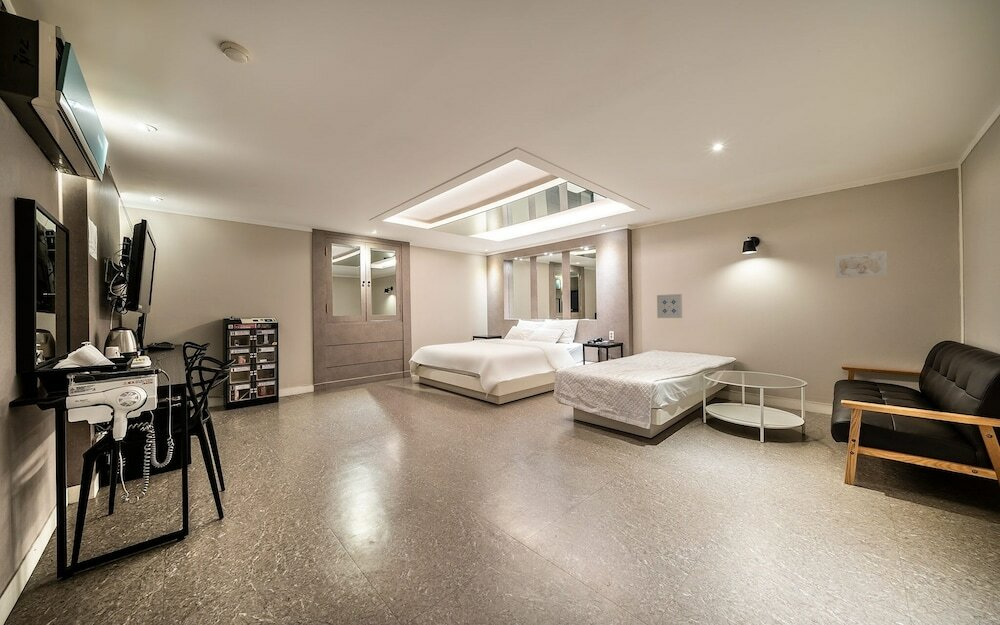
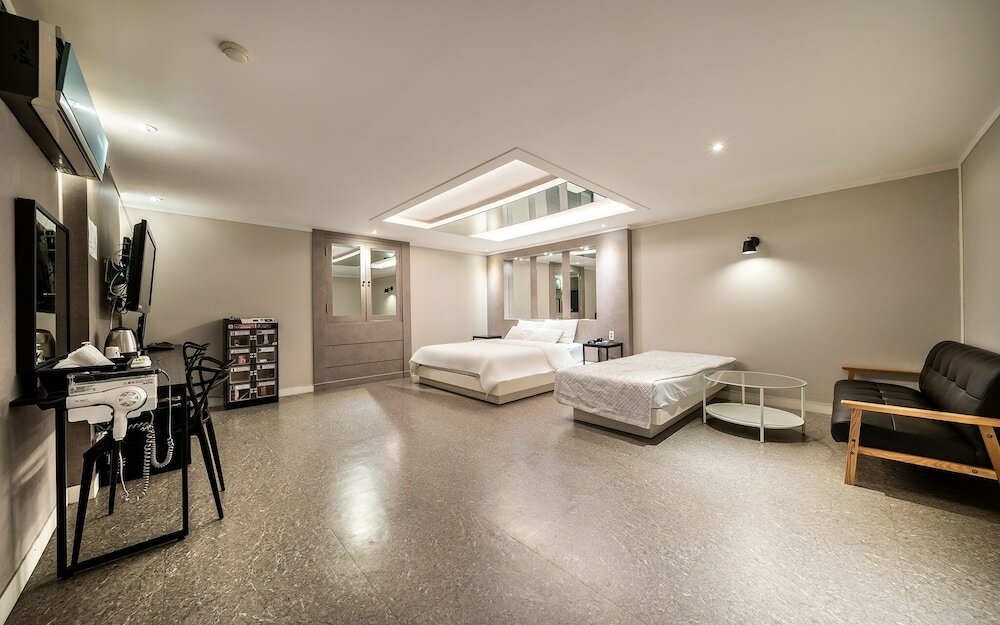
- wall art [656,293,683,319]
- wall art [835,250,888,280]
